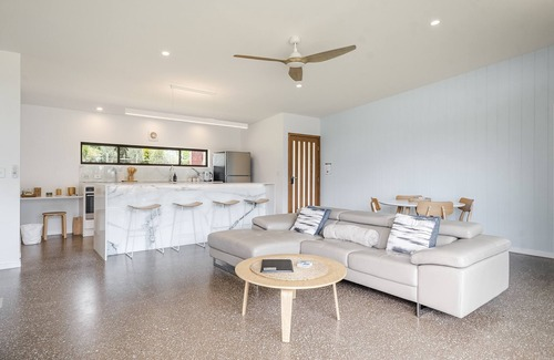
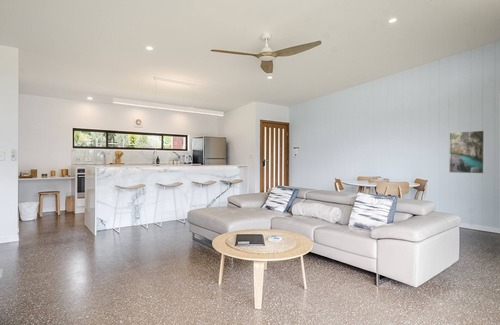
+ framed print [448,129,486,175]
